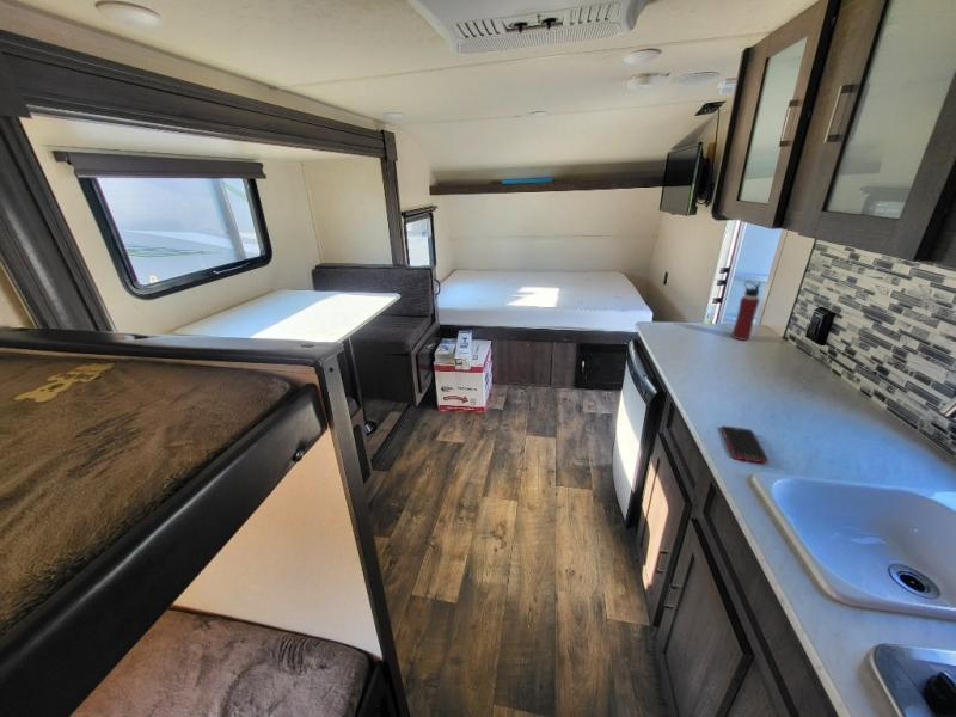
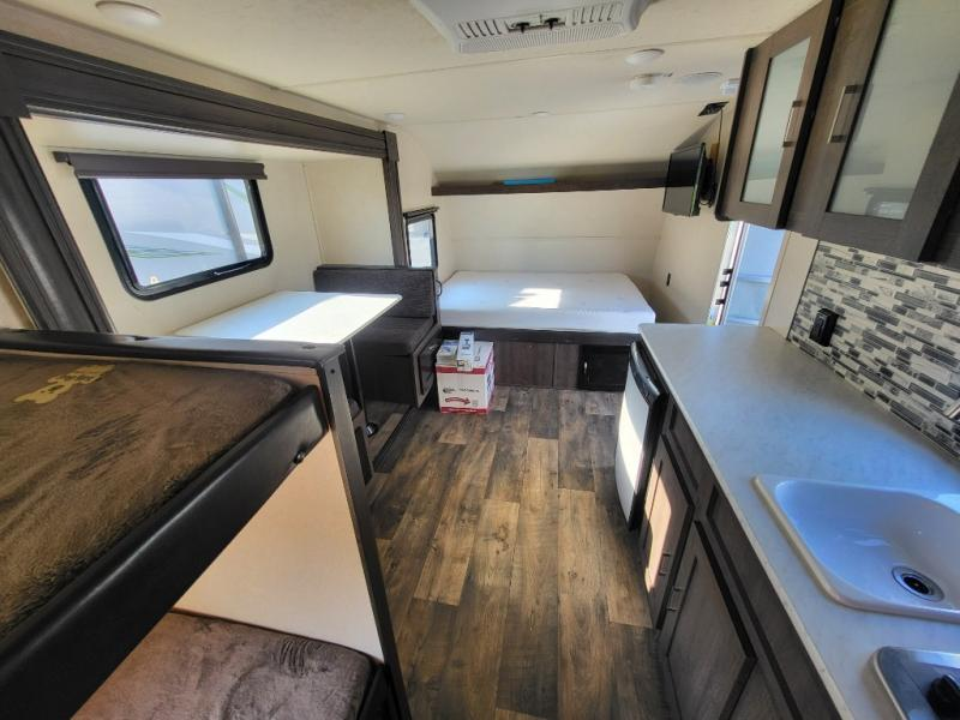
- cell phone [721,425,770,465]
- water bottle [730,280,761,342]
